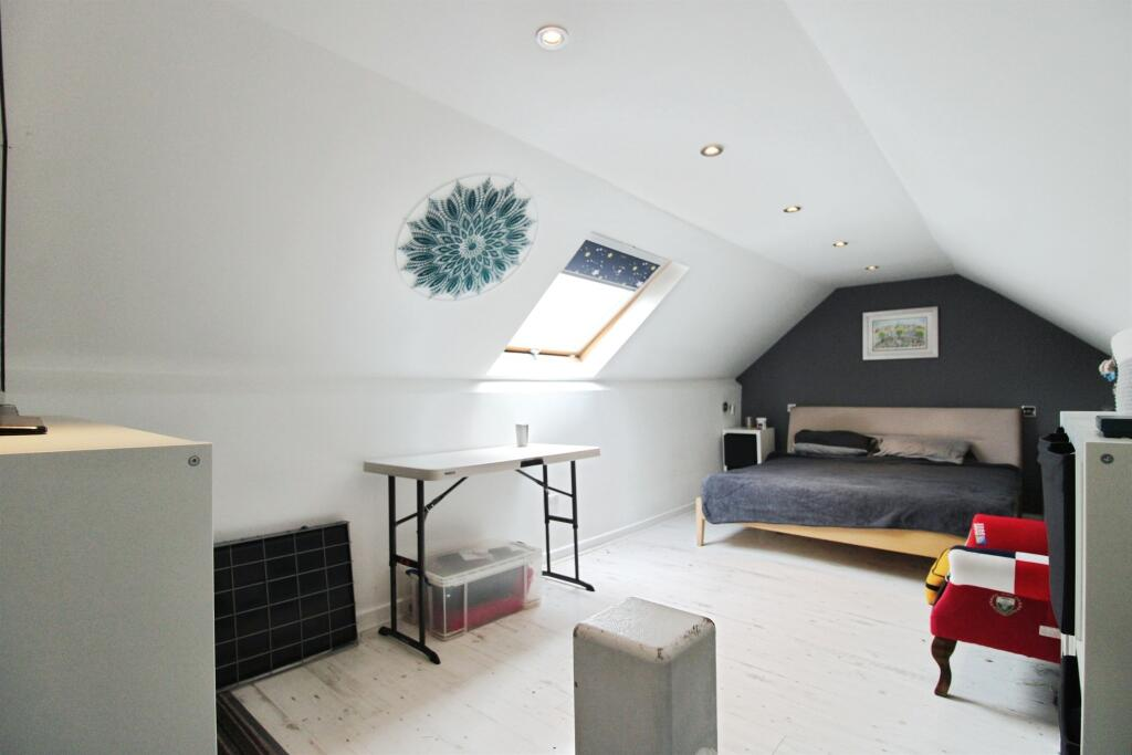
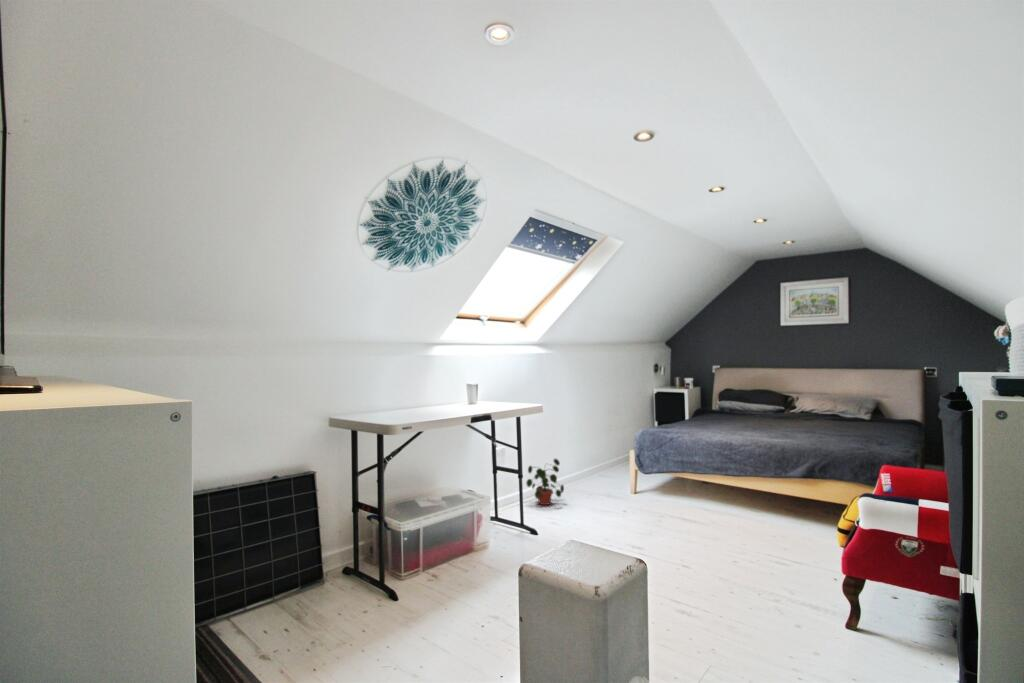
+ potted plant [525,458,565,506]
